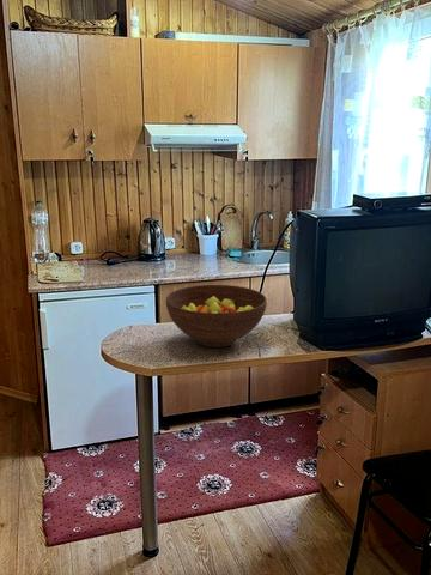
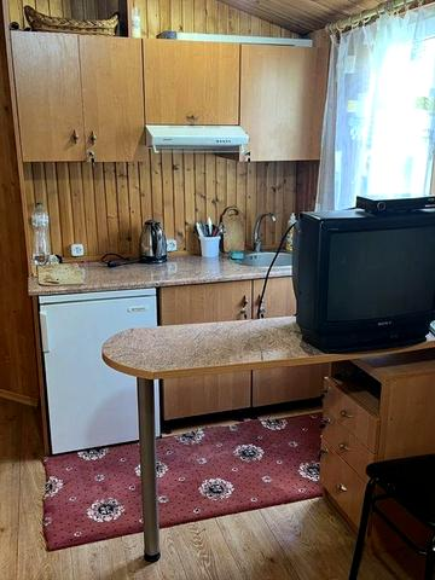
- fruit bowl [165,284,268,349]
